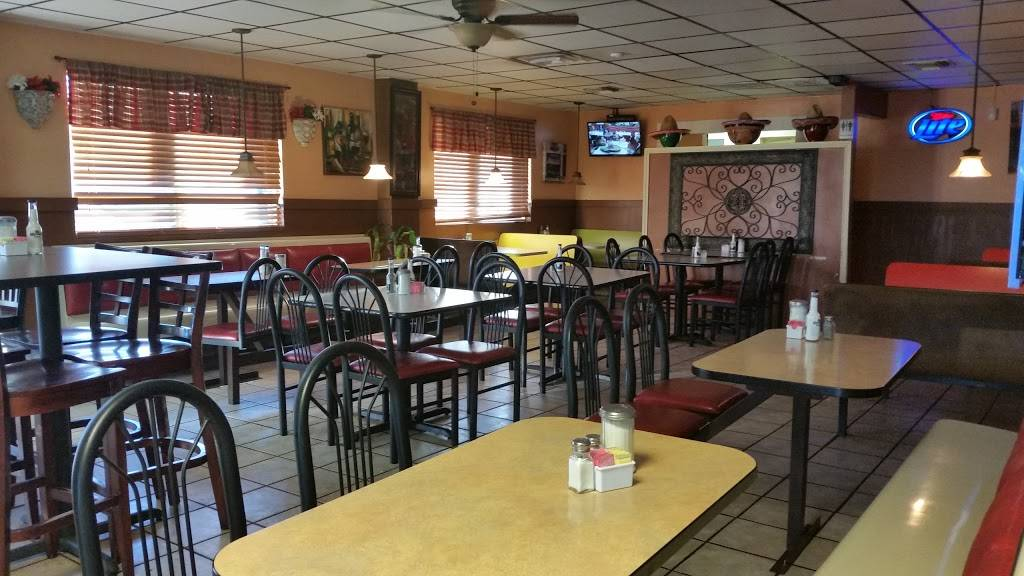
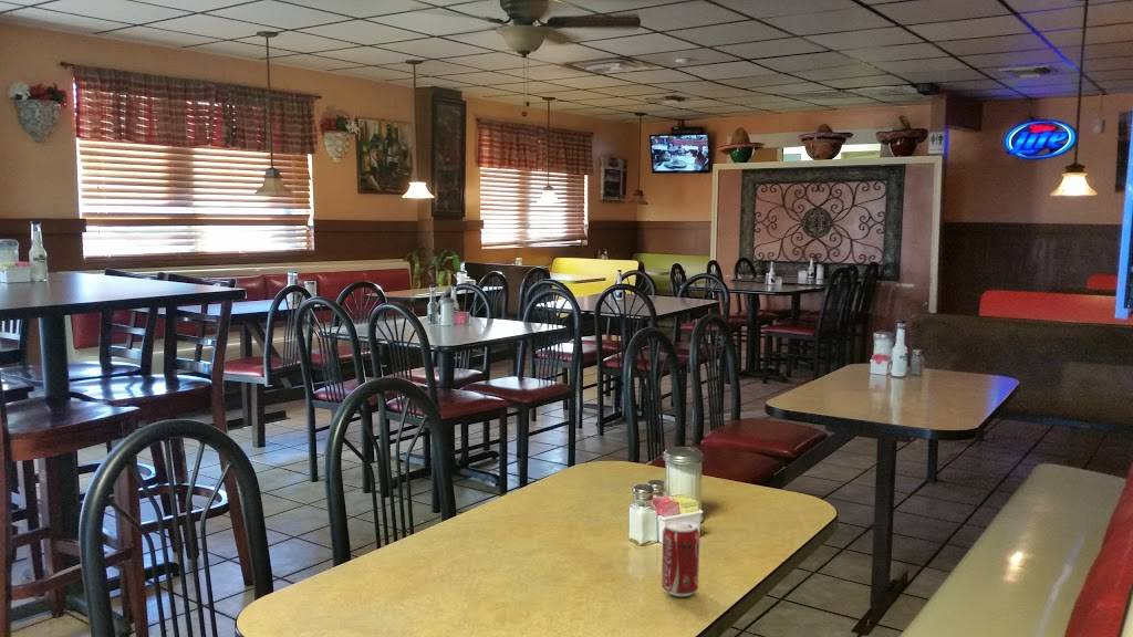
+ beverage can [661,519,700,597]
